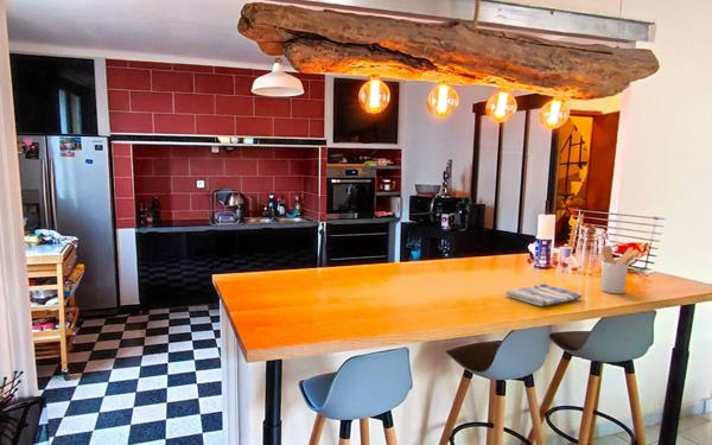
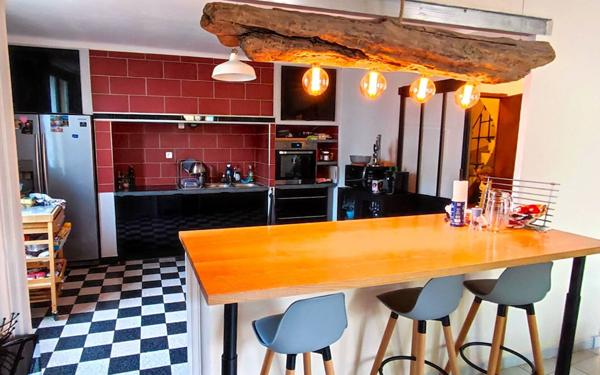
- dish towel [504,282,583,307]
- utensil holder [600,244,641,294]
